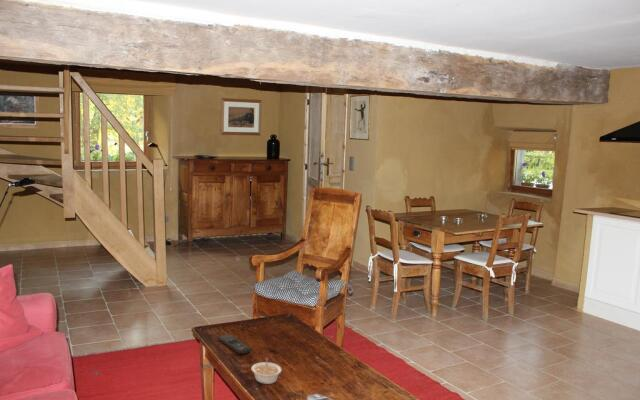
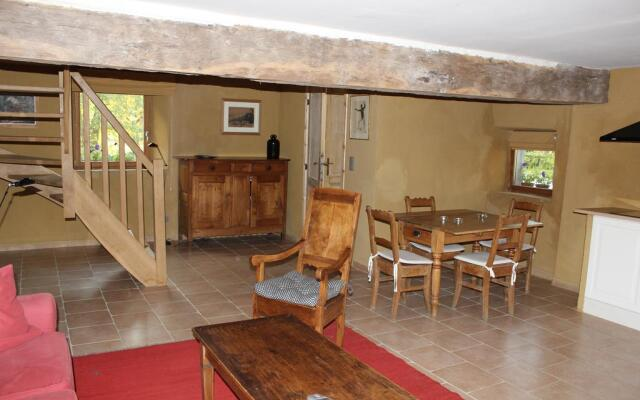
- remote control [218,334,252,355]
- legume [251,356,283,385]
